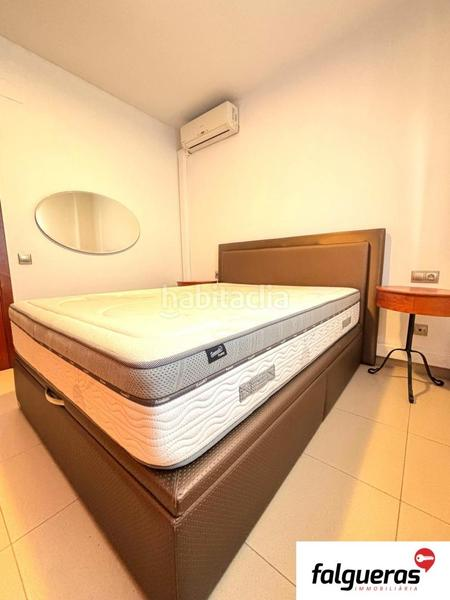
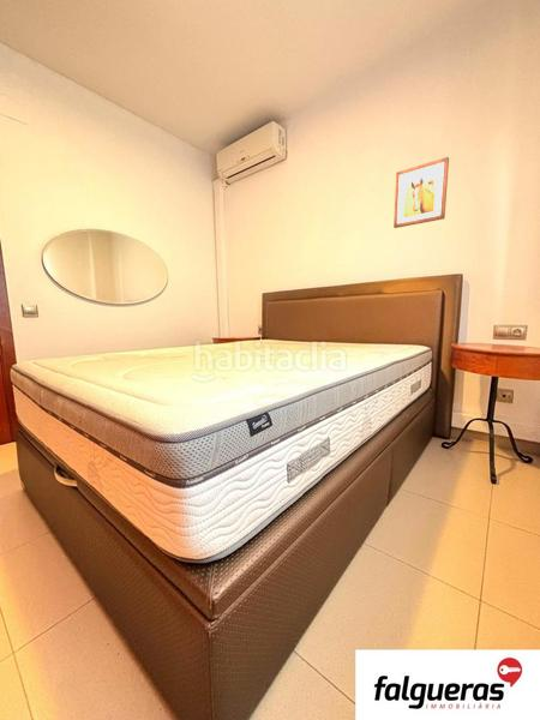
+ wall art [392,156,450,229]
